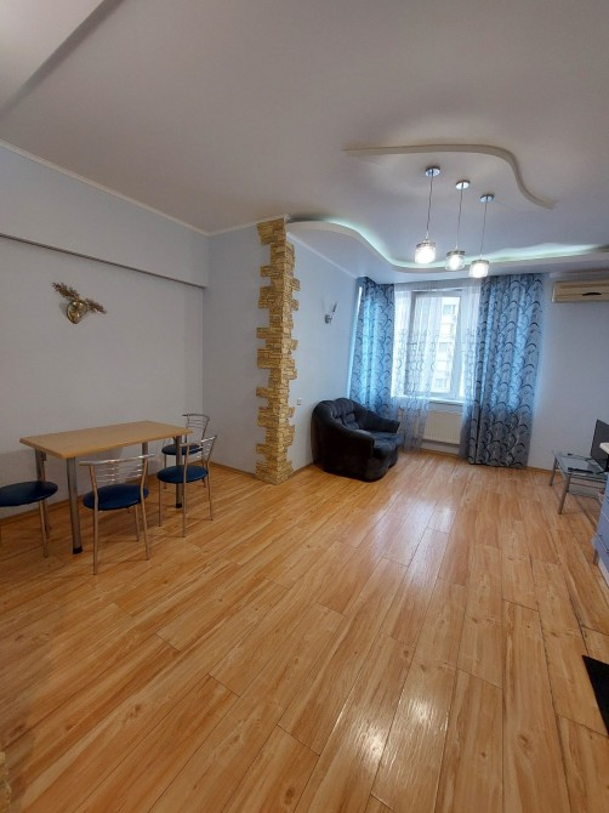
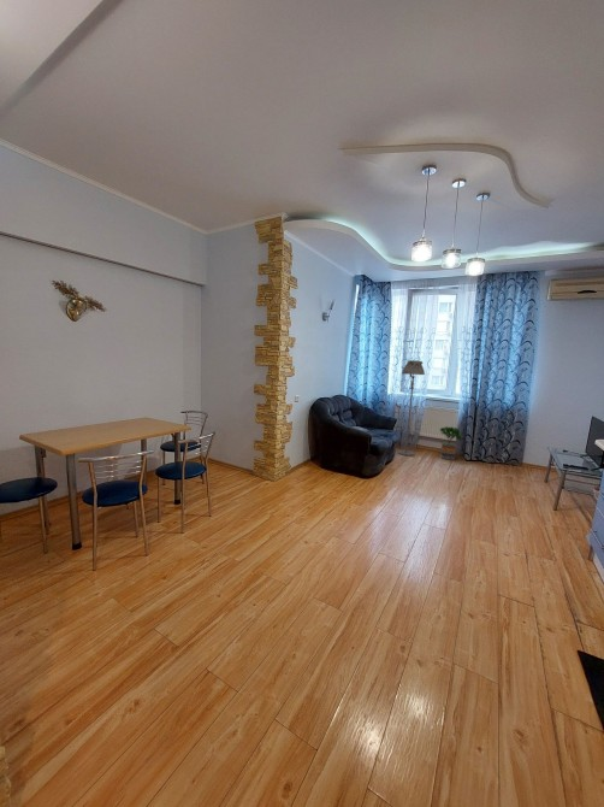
+ floor lamp [397,359,426,456]
+ potted tree [438,425,463,461]
